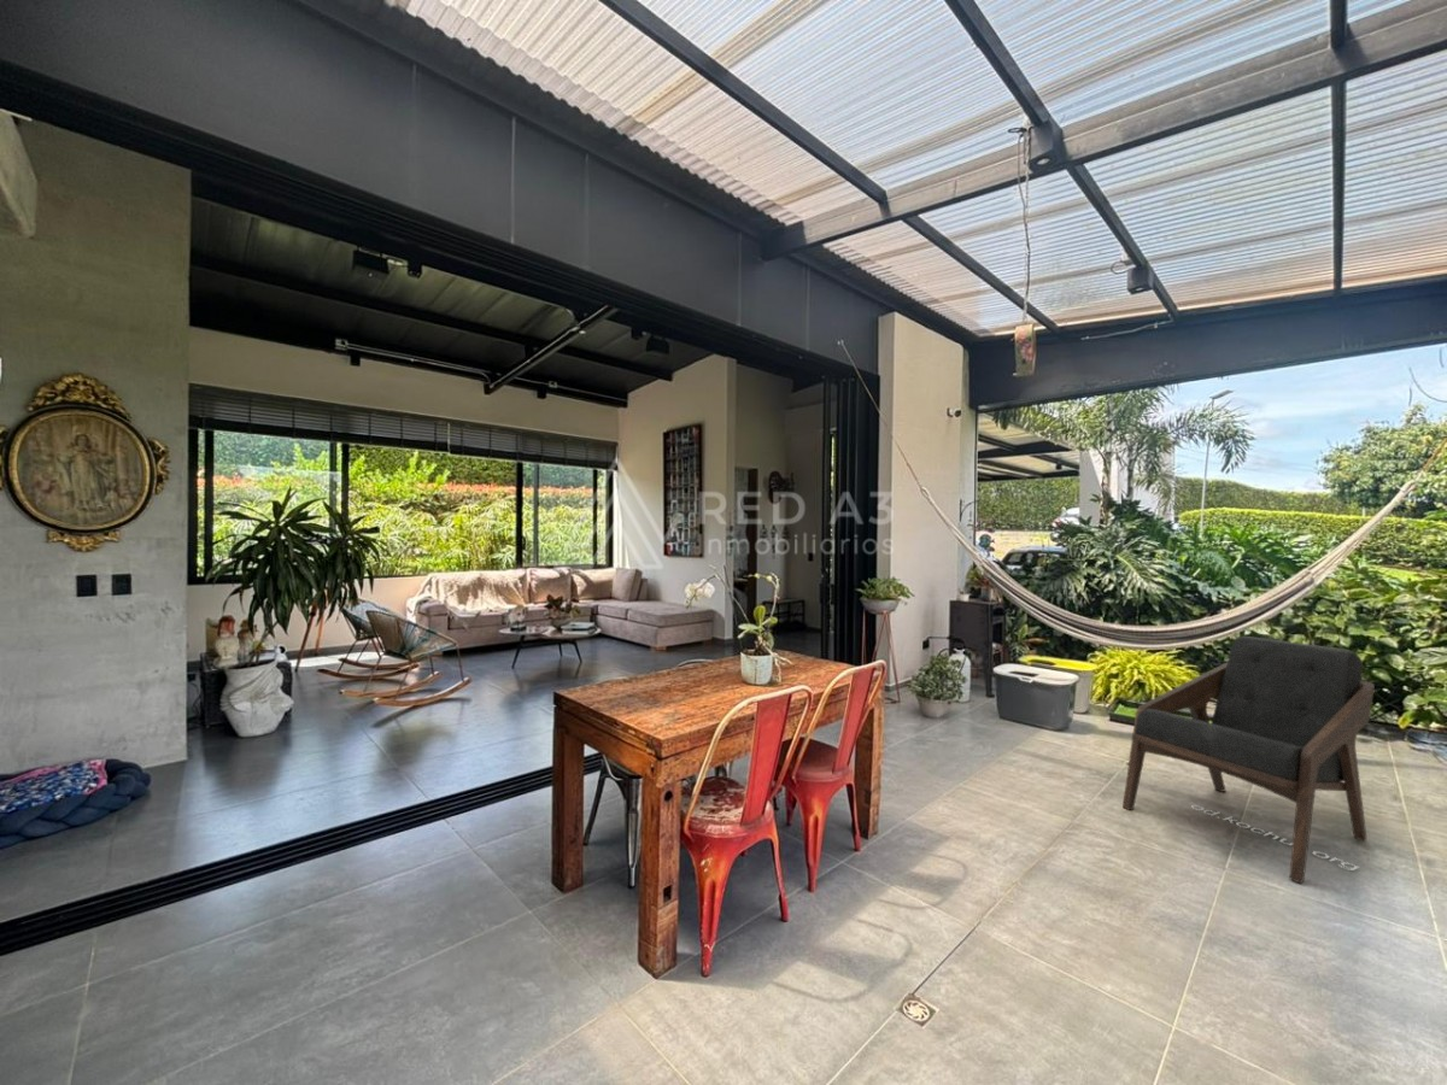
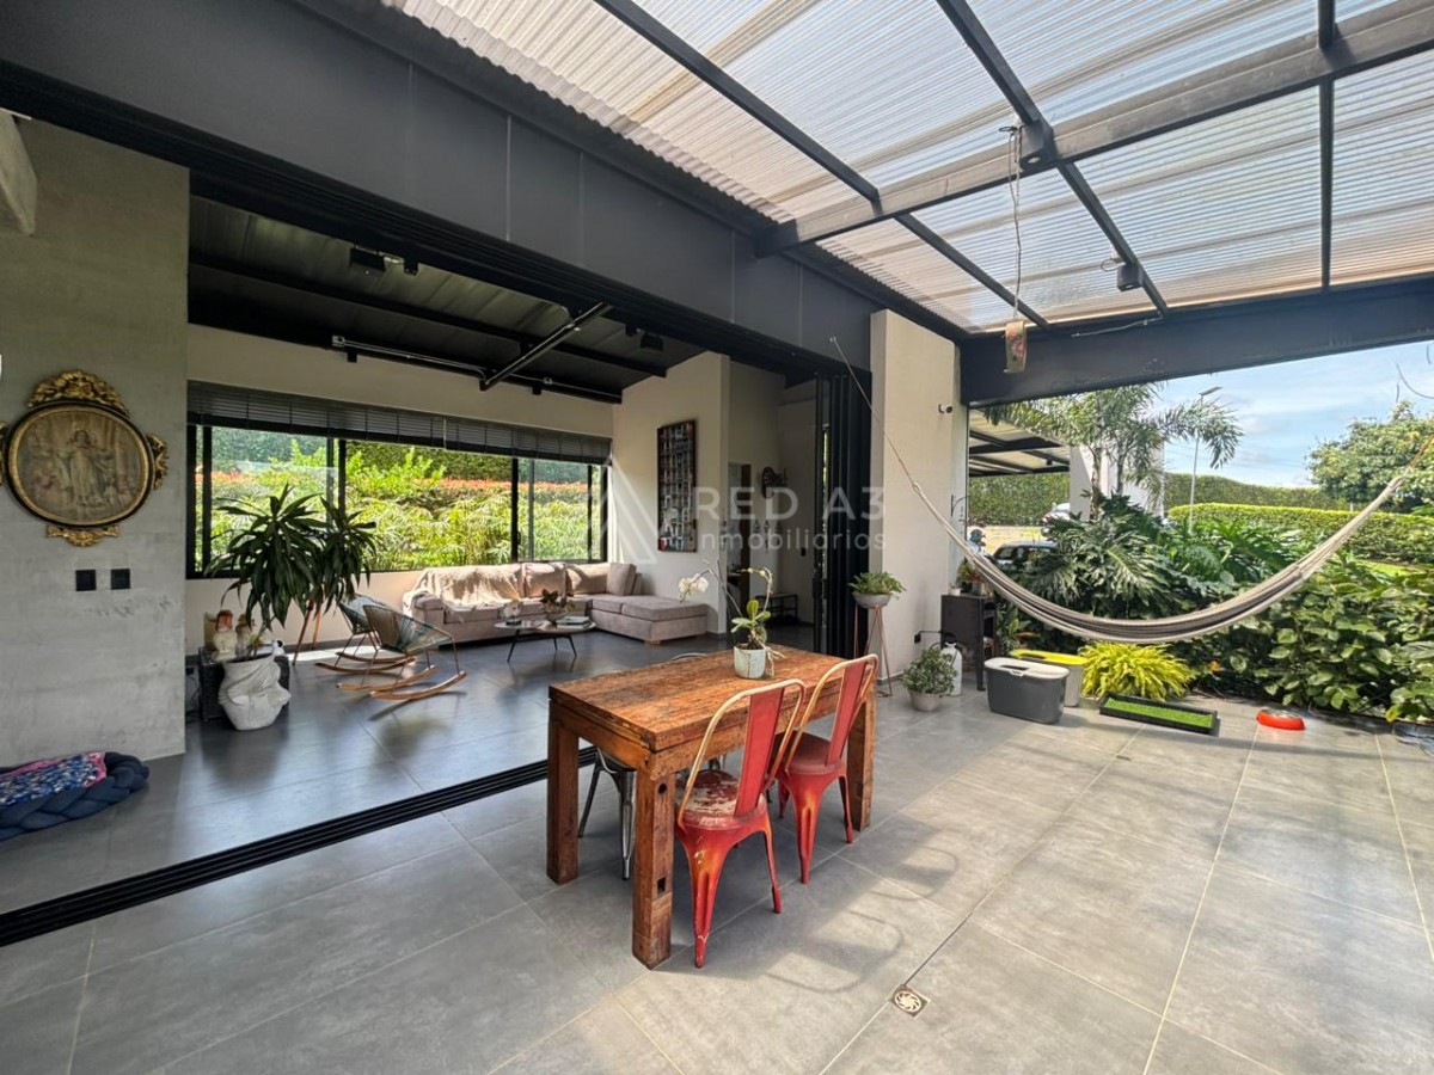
- lounge chair [1121,635,1376,884]
